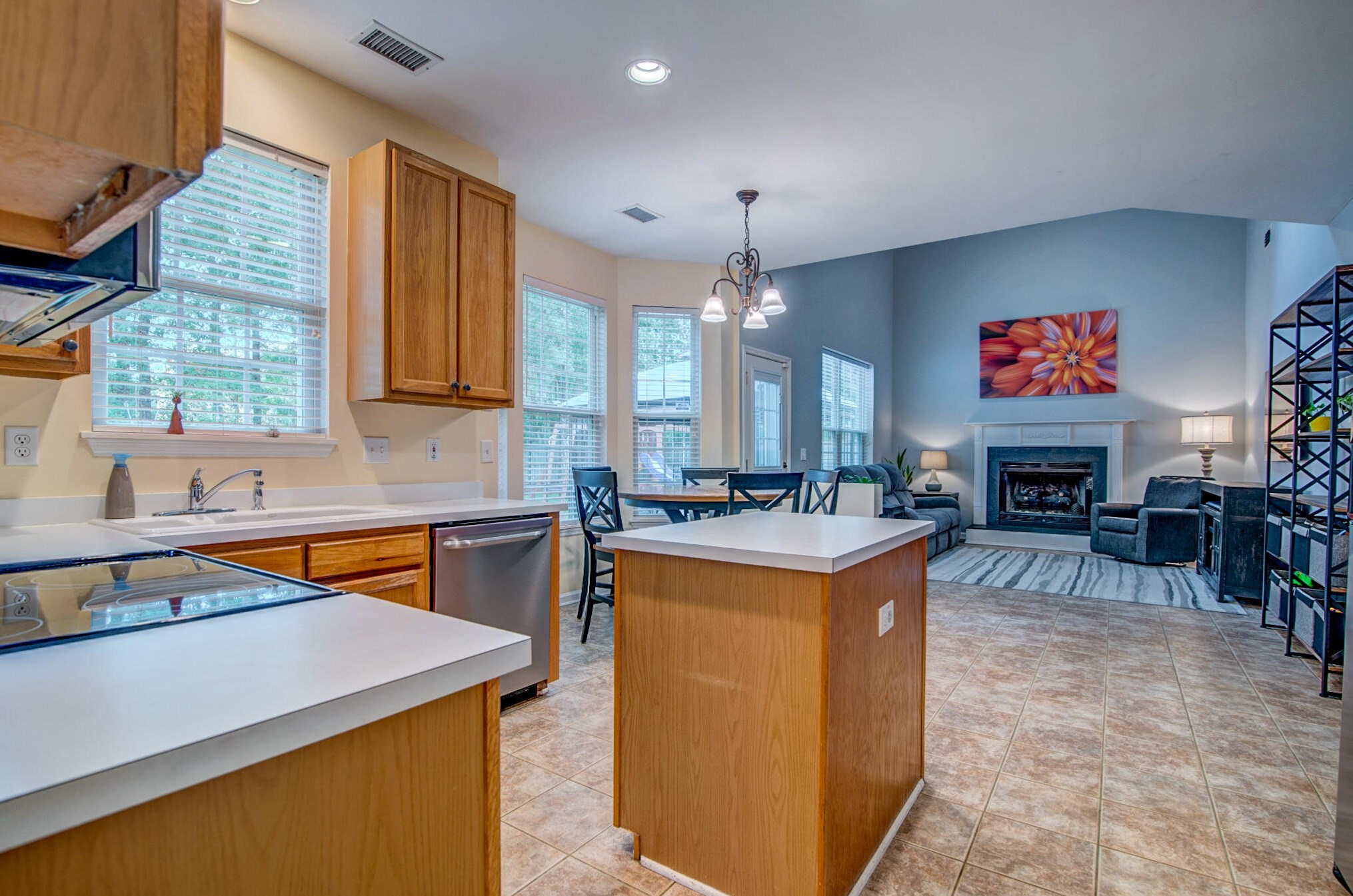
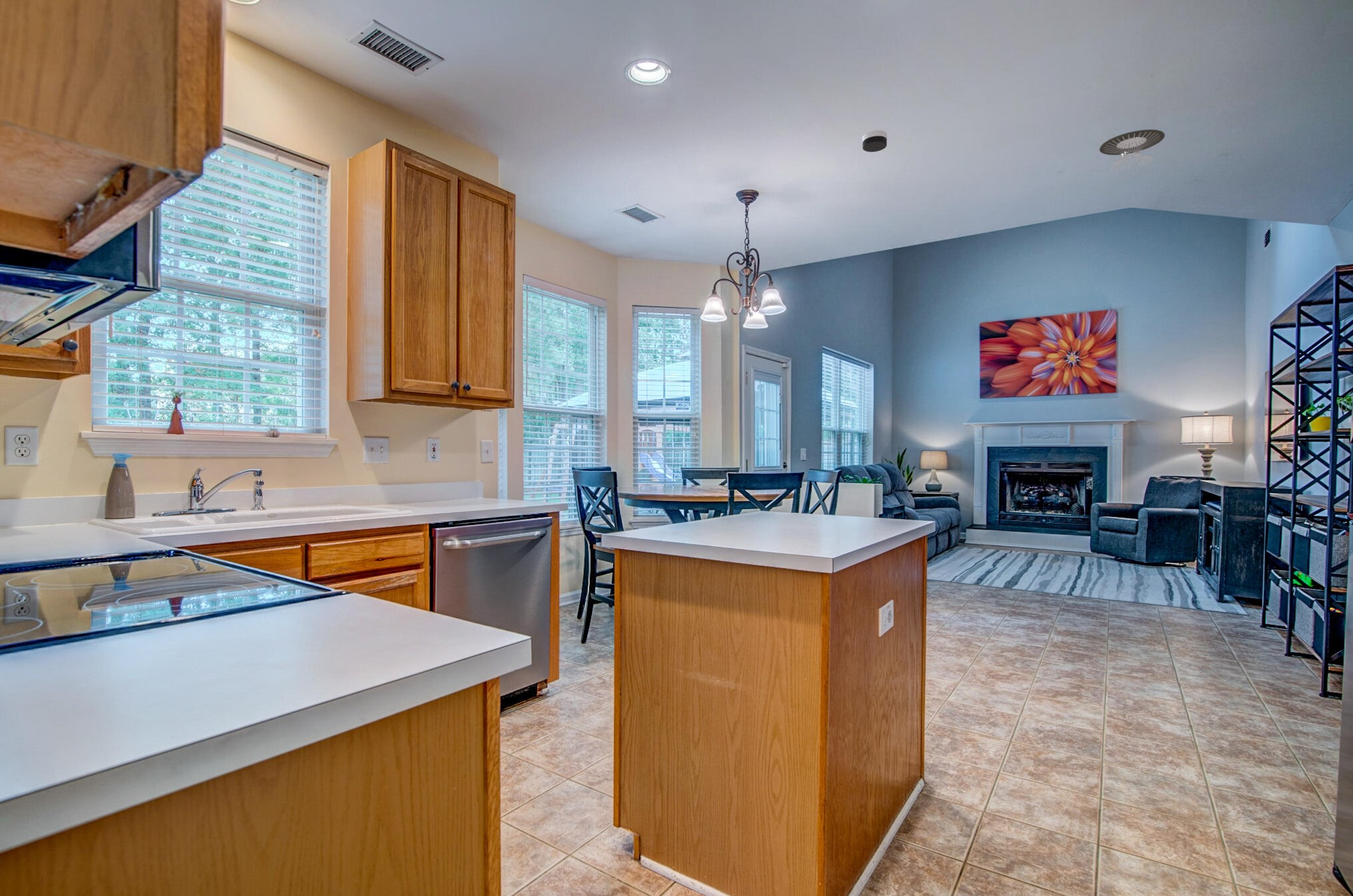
+ smoke detector [862,130,888,153]
+ recessed light [1098,129,1166,173]
